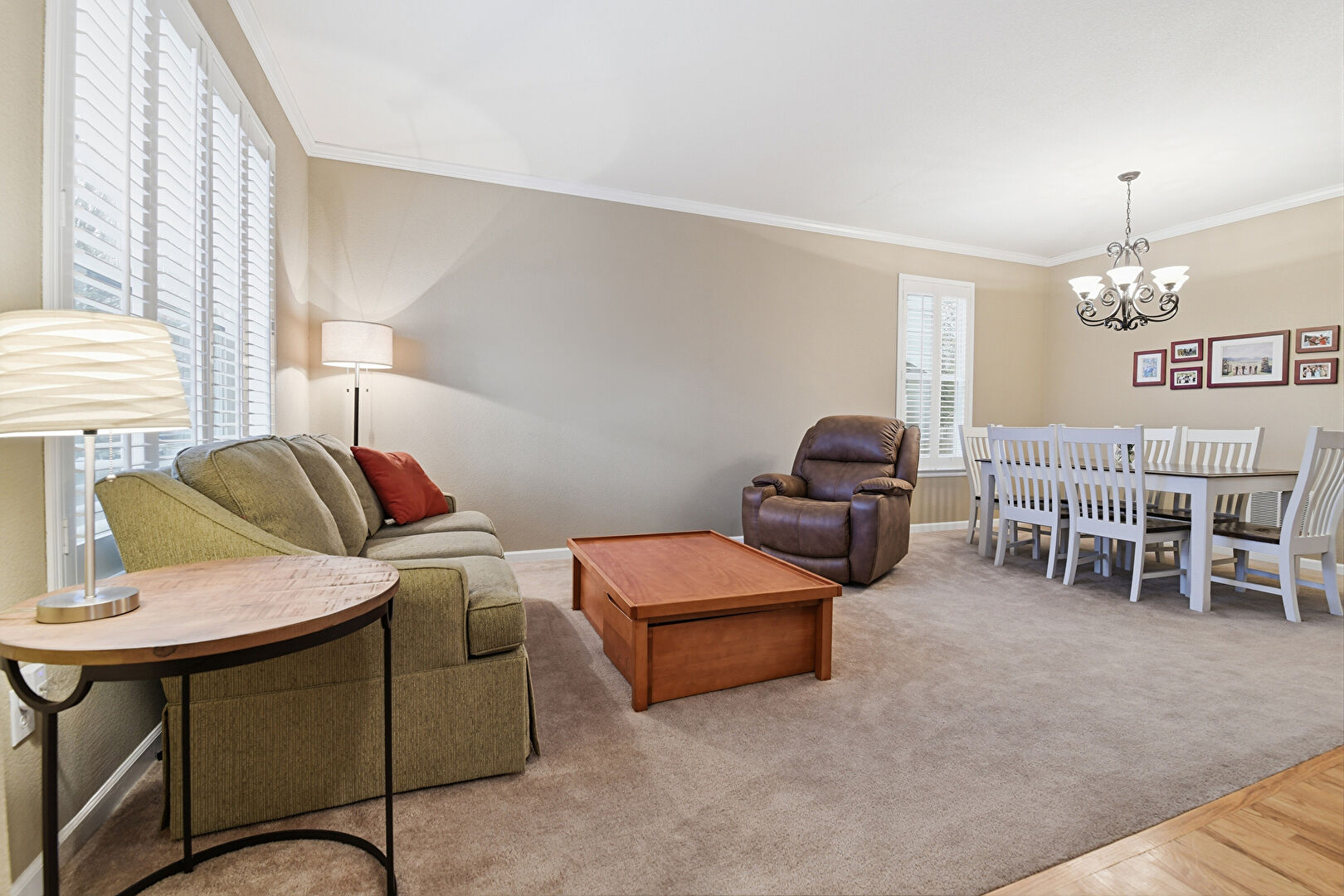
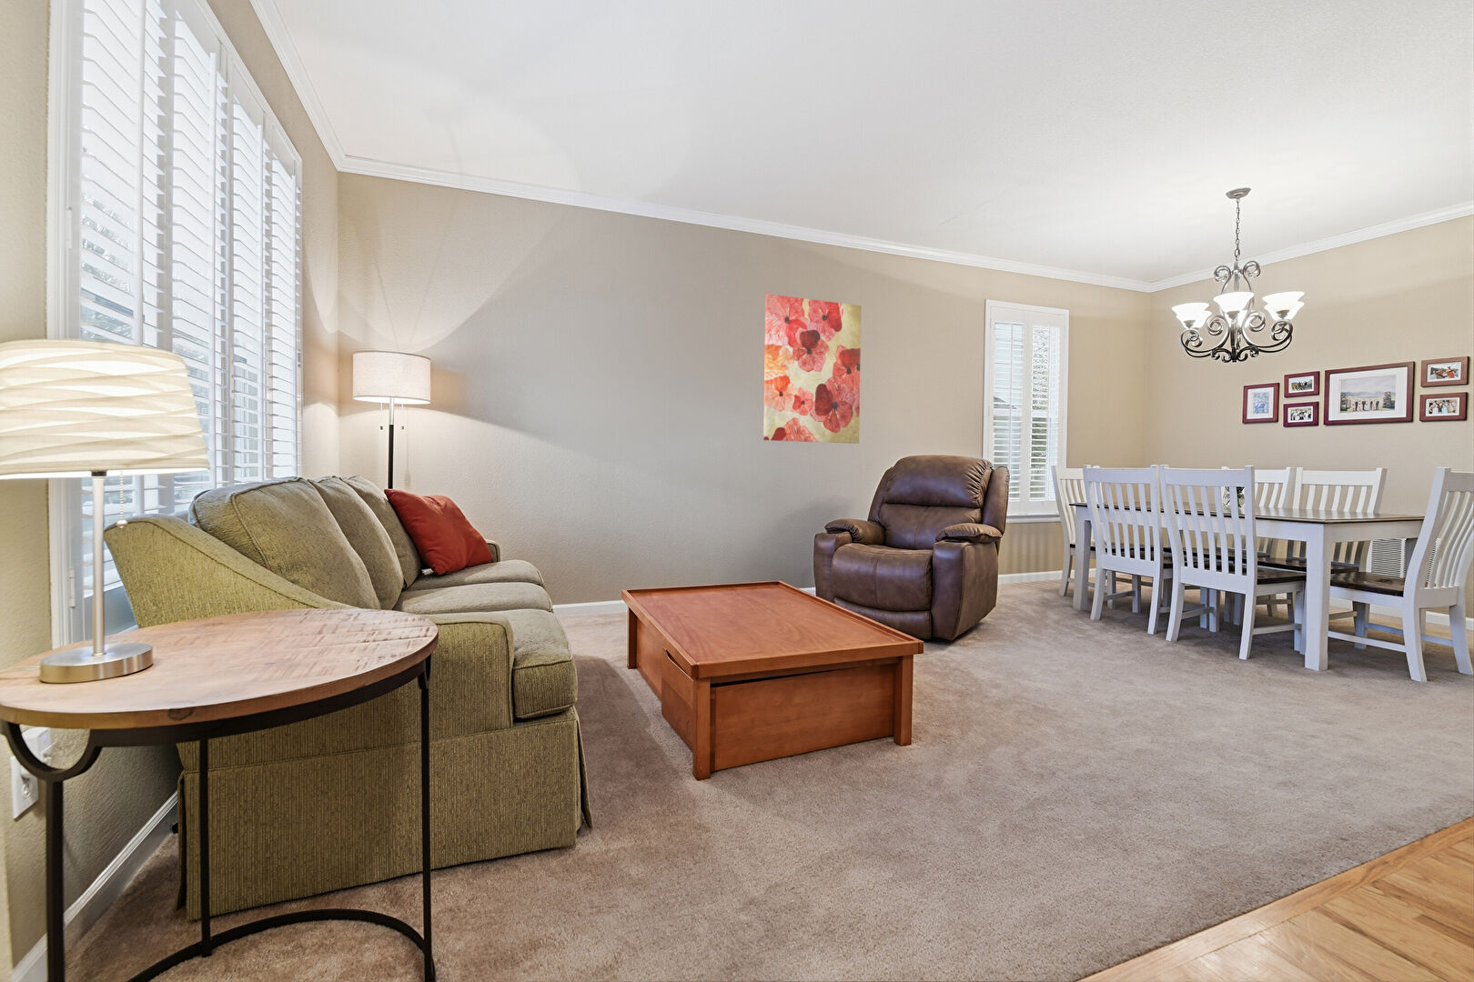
+ wall art [762,293,862,445]
